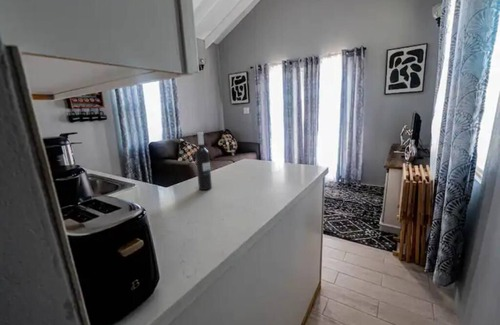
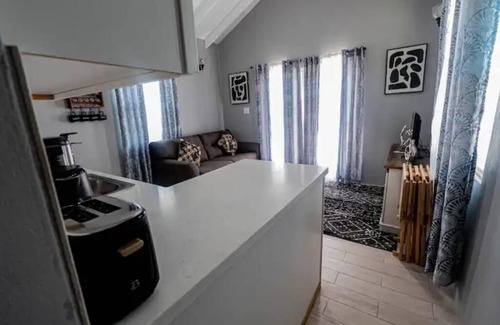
- wine bottle [194,131,213,191]
